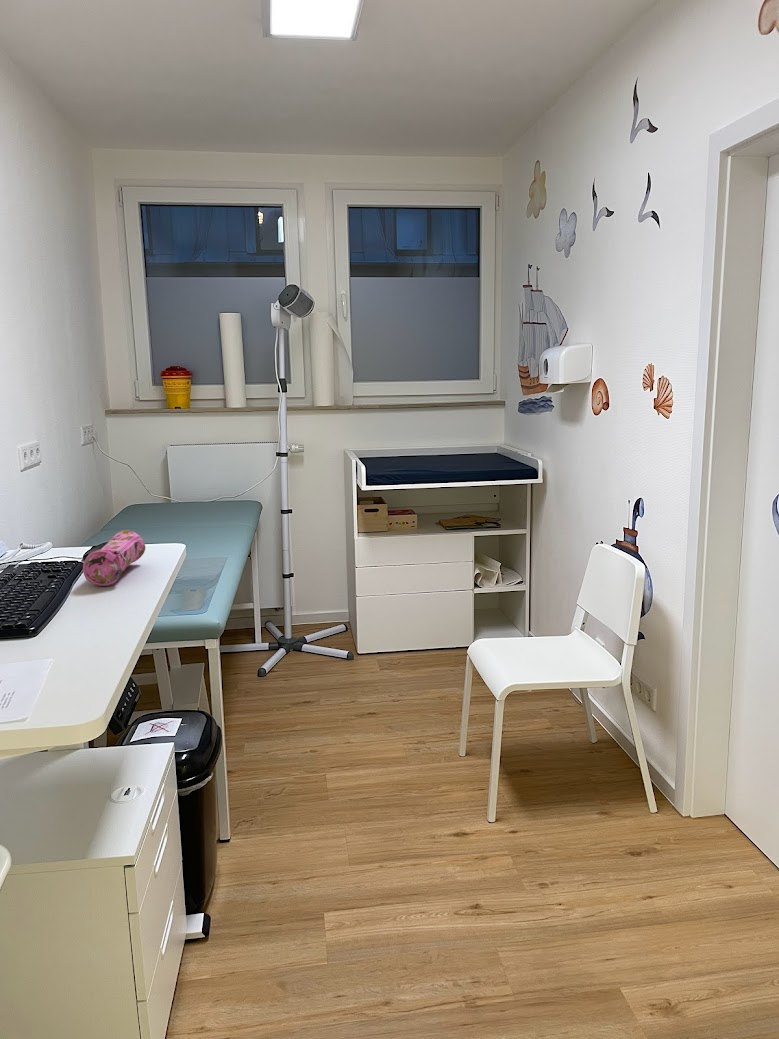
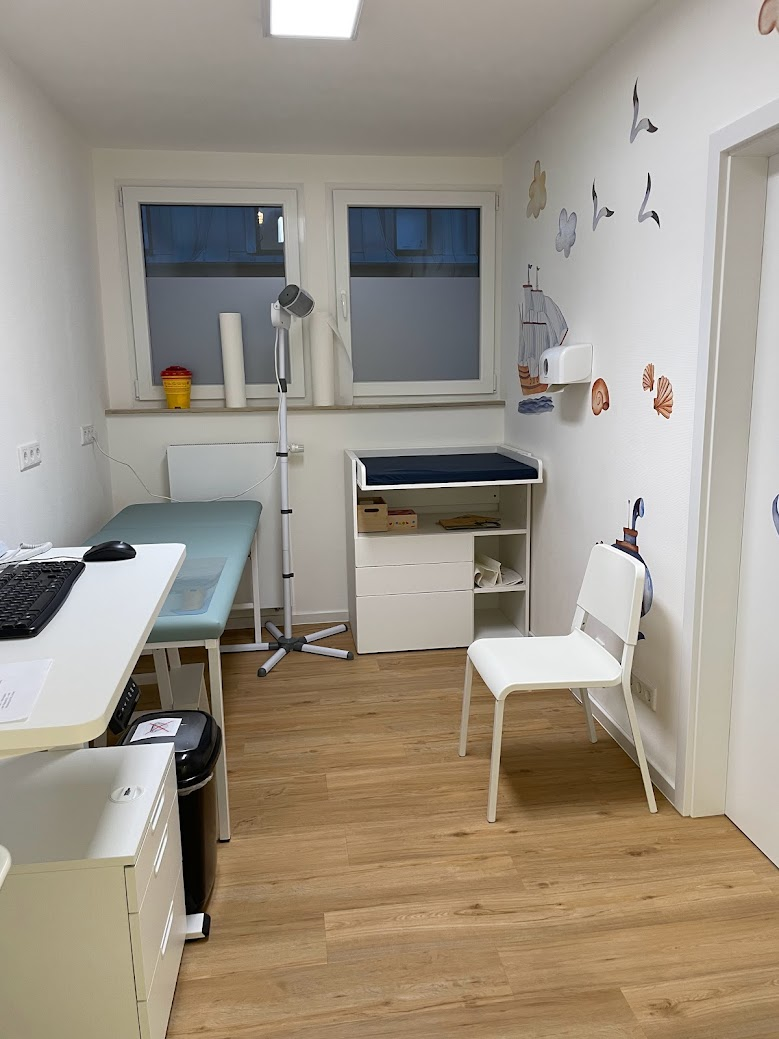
- pencil case [82,529,146,587]
